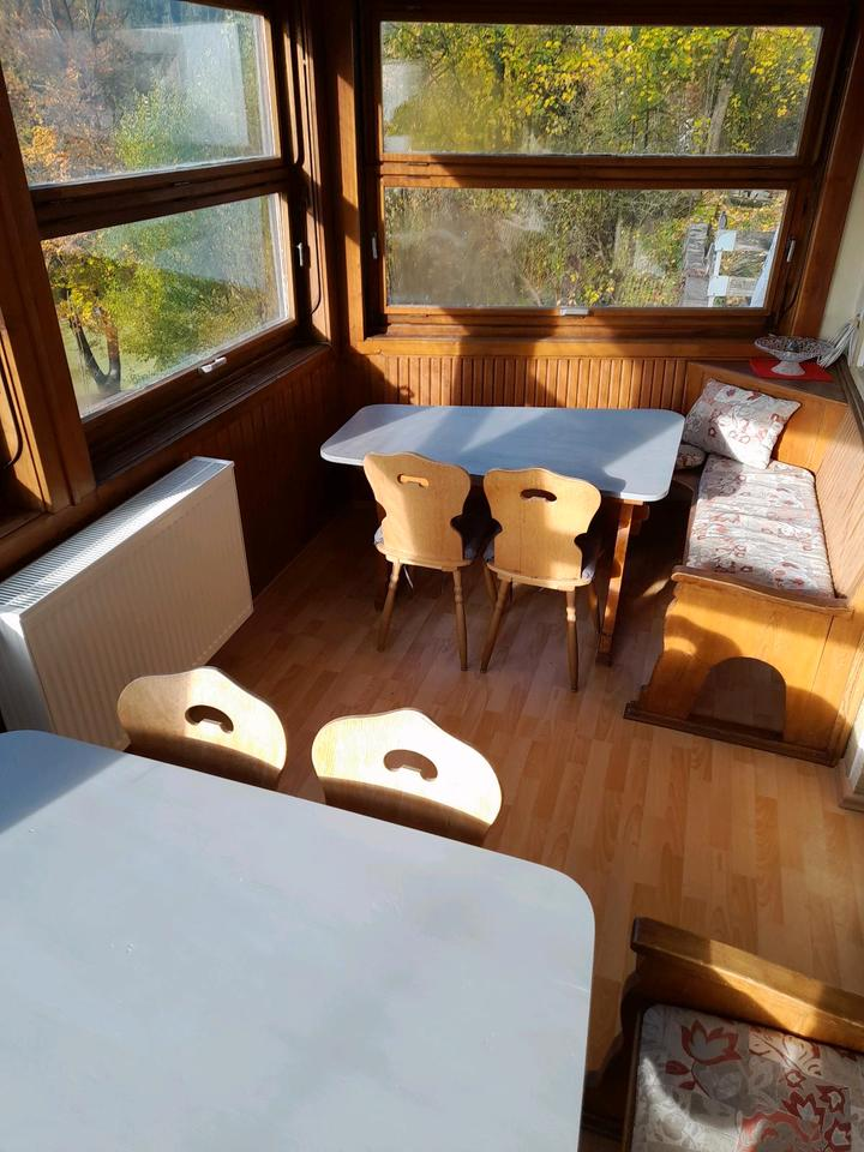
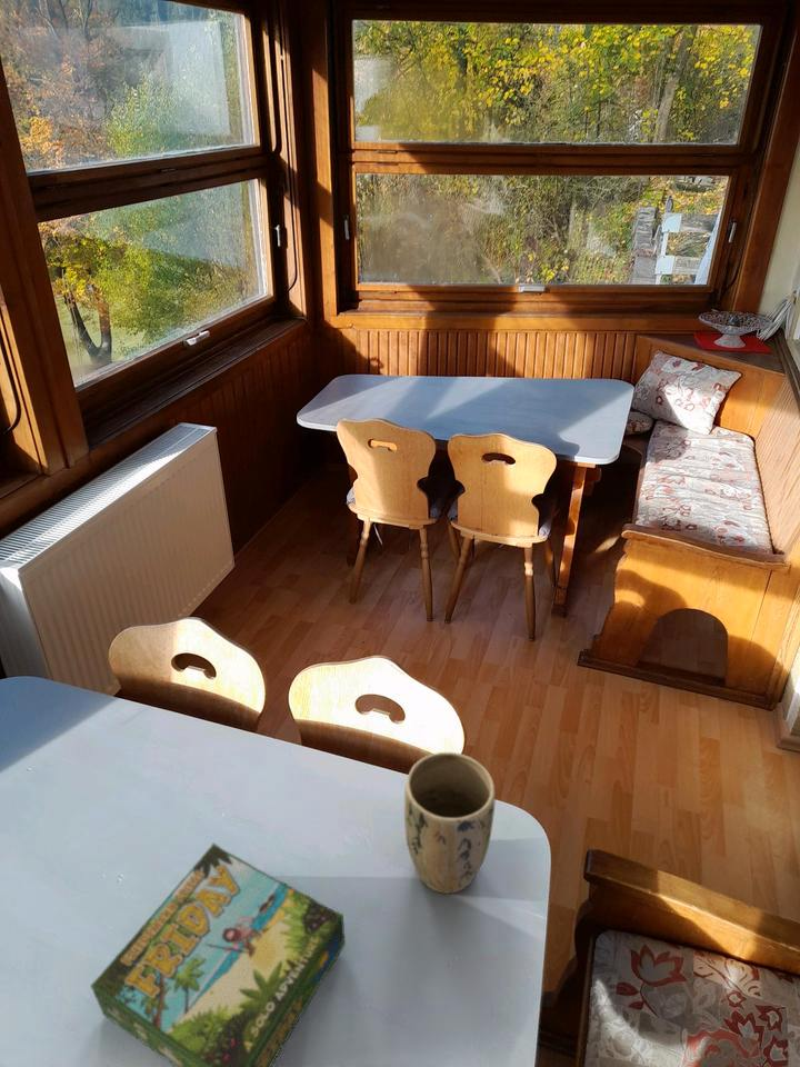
+ board game [89,841,347,1067]
+ plant pot [403,751,497,895]
